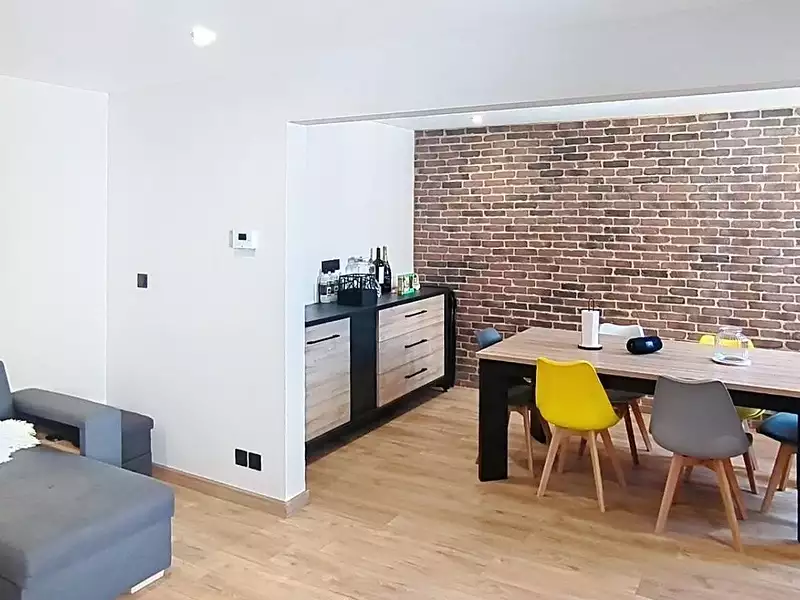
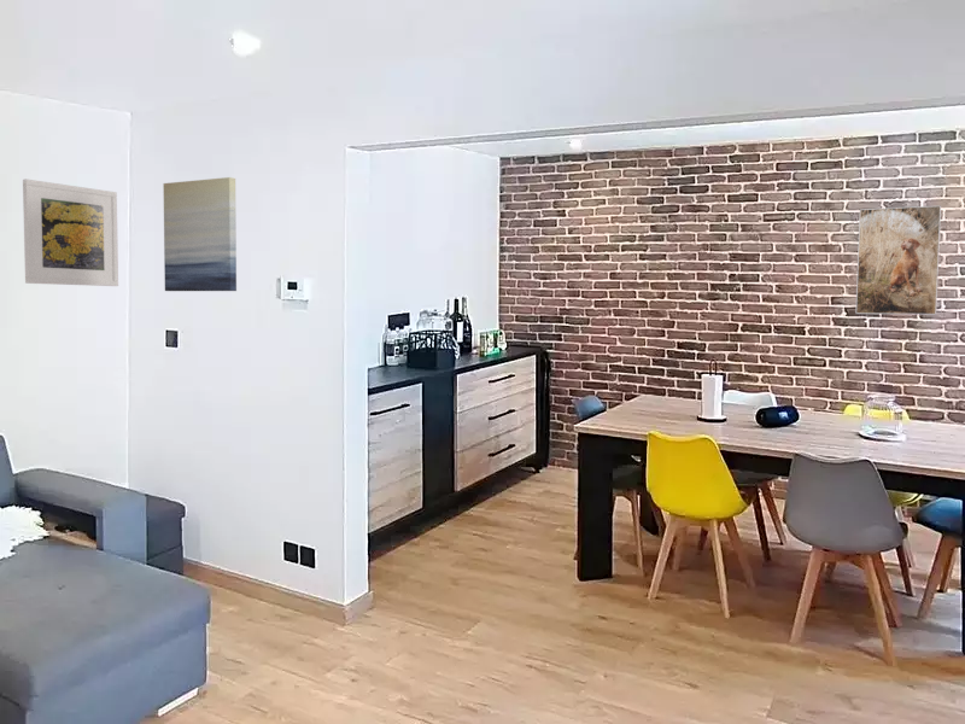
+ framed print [855,205,942,316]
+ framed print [22,179,119,287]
+ wall art [162,176,238,292]
